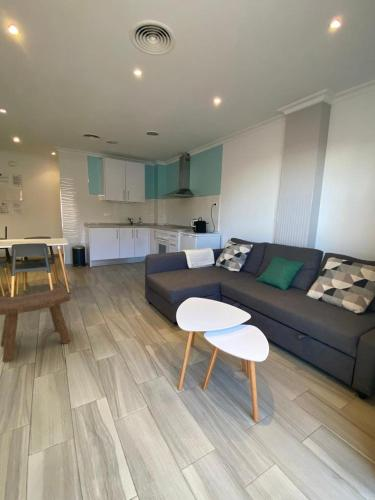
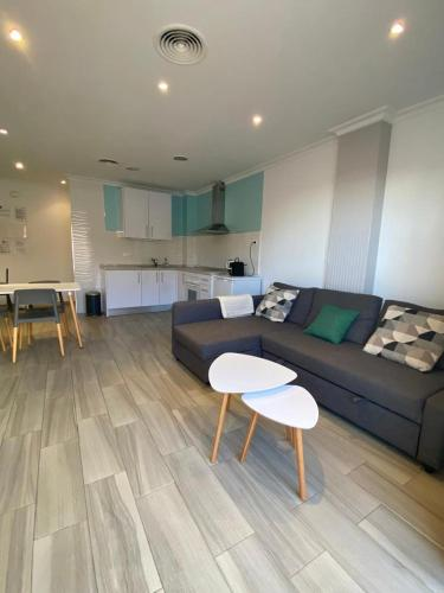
- stool [0,286,71,363]
